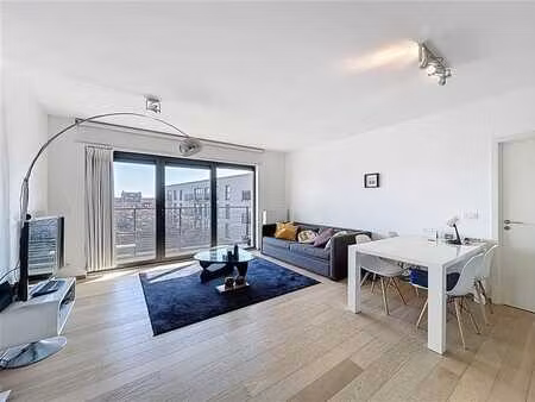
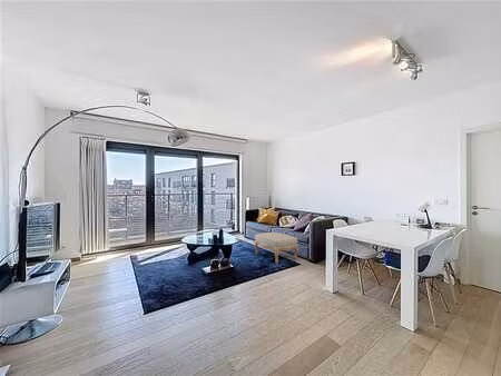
+ ottoman [253,231,299,265]
